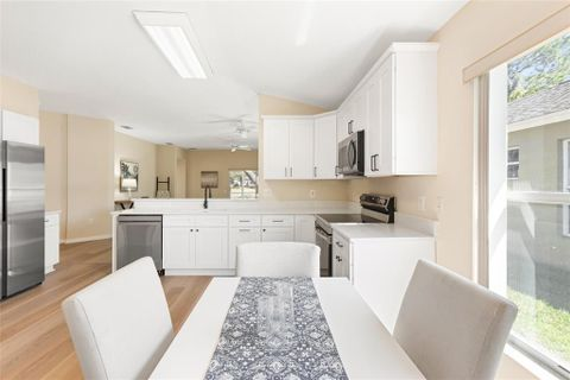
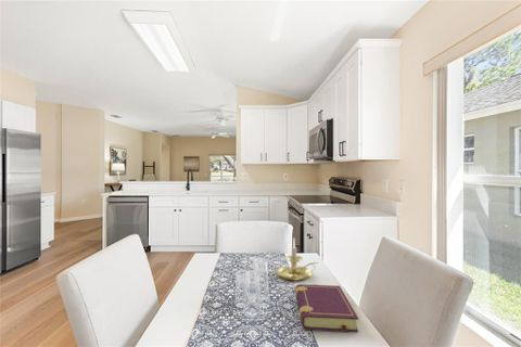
+ candle holder [275,237,319,282]
+ book [295,283,359,333]
